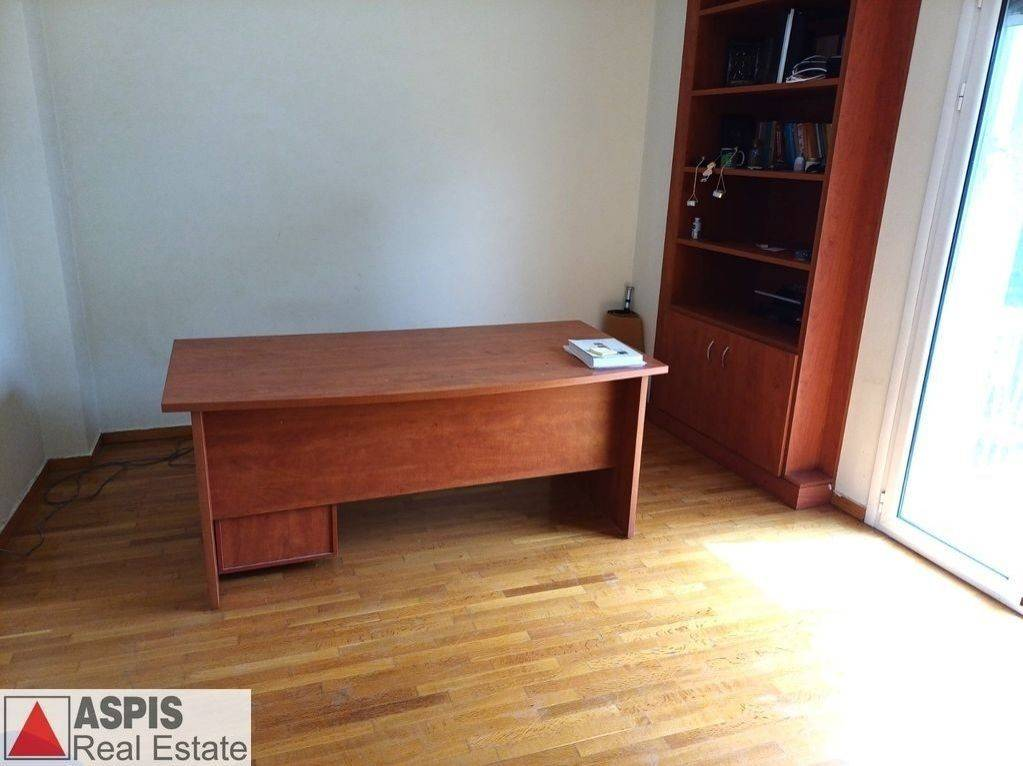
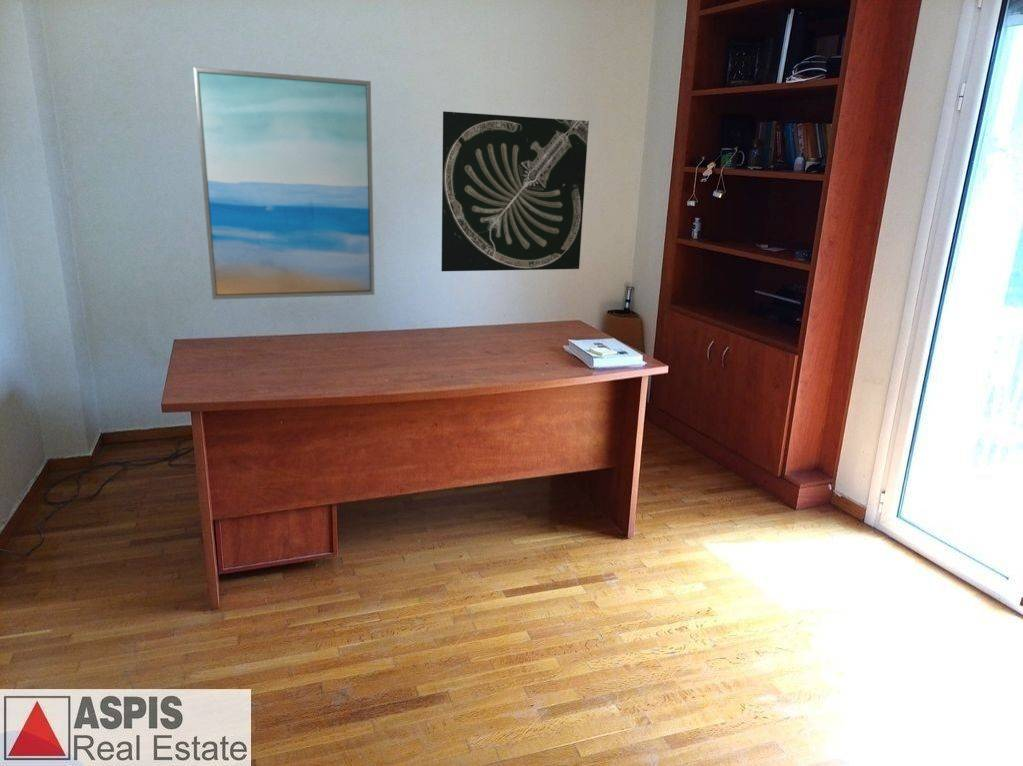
+ map [440,110,590,272]
+ wall art [192,66,375,300]
